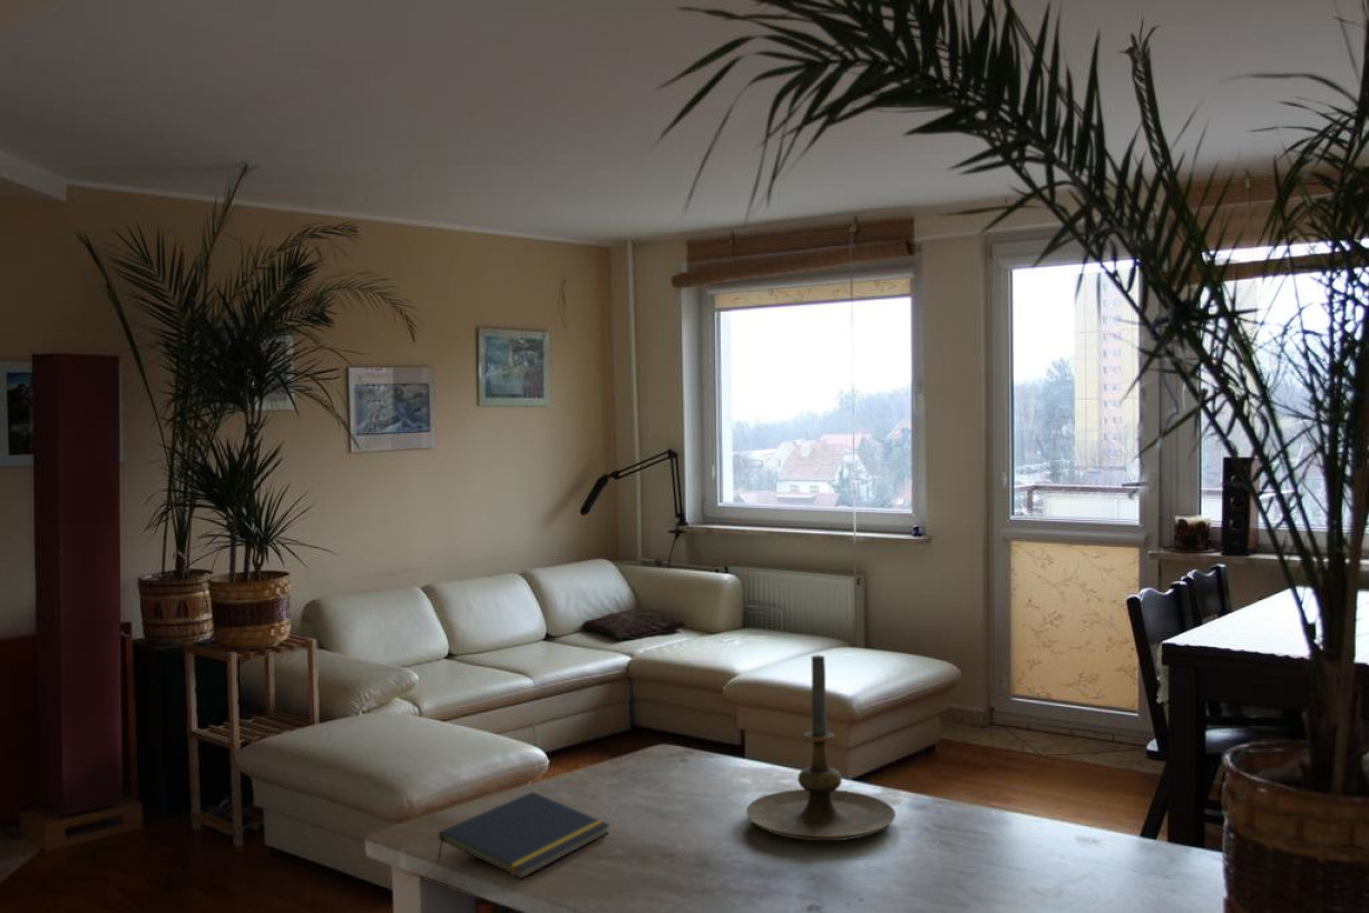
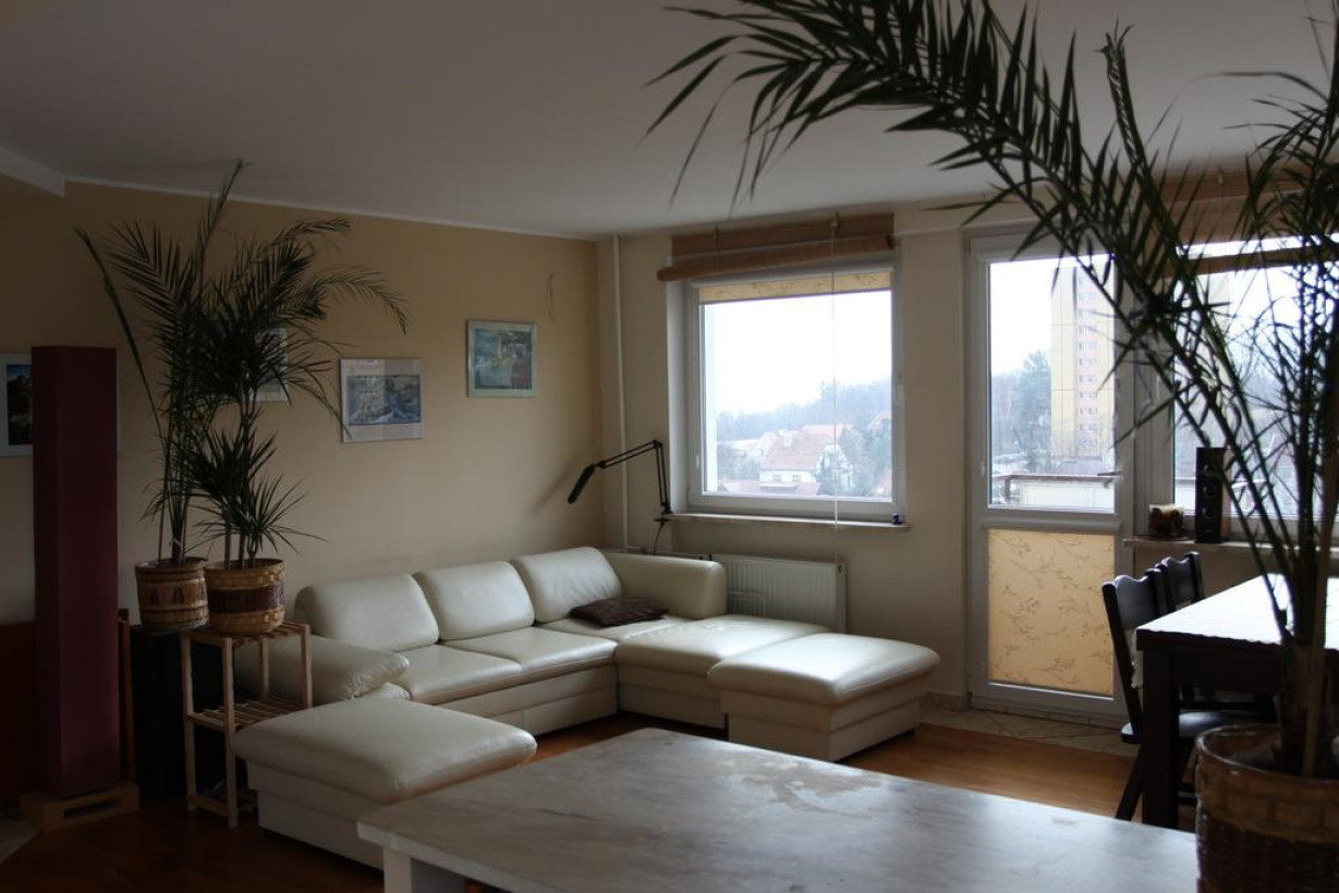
- notepad [436,791,612,880]
- candle holder [745,652,897,842]
